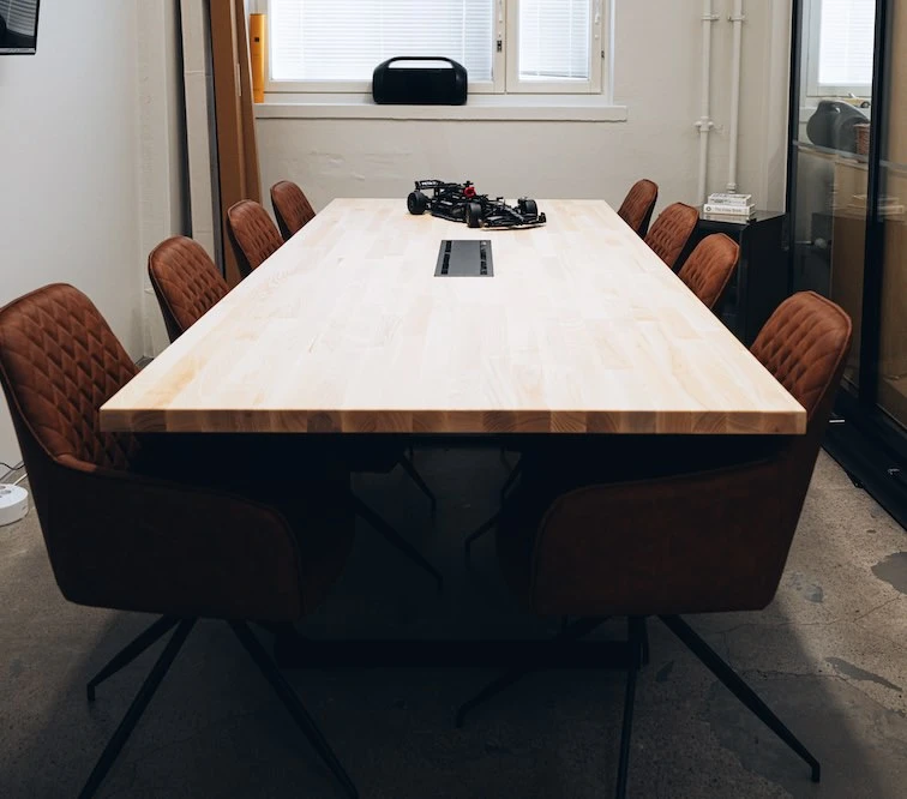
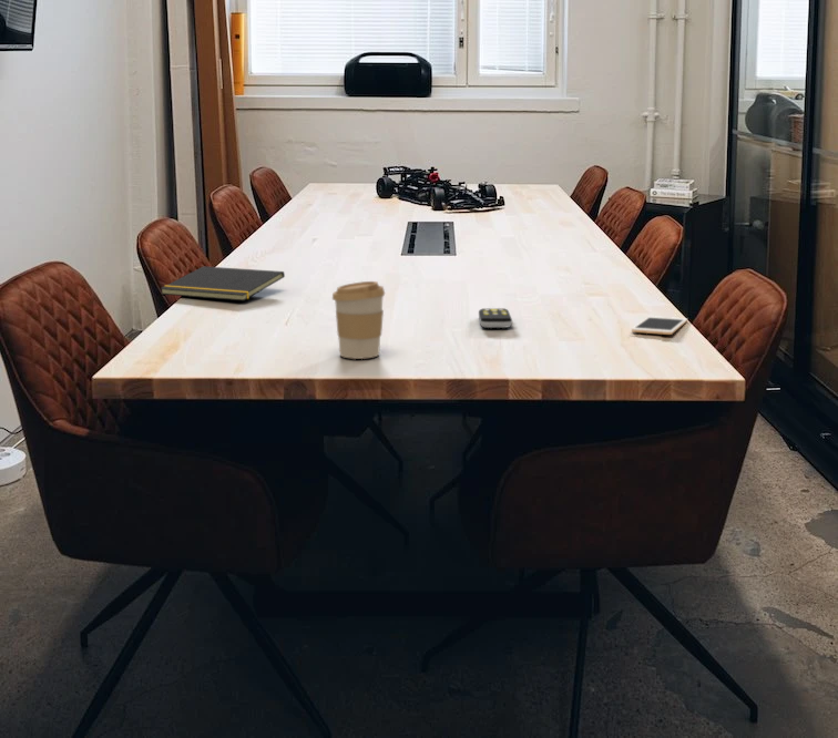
+ notepad [159,265,286,301]
+ coffee cup [331,280,386,360]
+ remote control [478,307,513,329]
+ cell phone [631,315,688,336]
